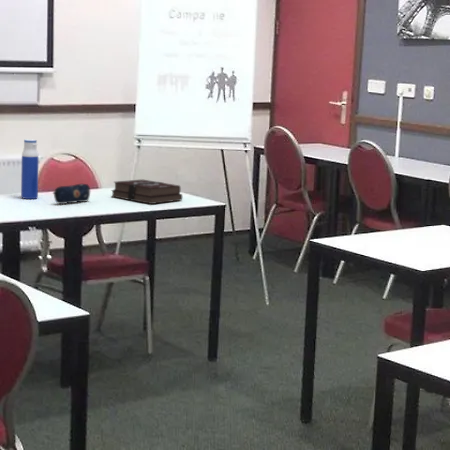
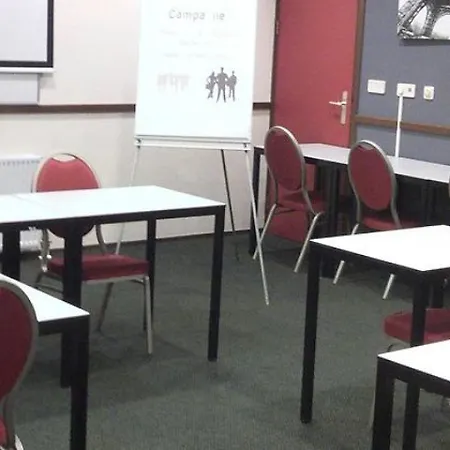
- pencil case [52,183,91,205]
- hardback book [110,178,183,205]
- water bottle [20,138,39,200]
